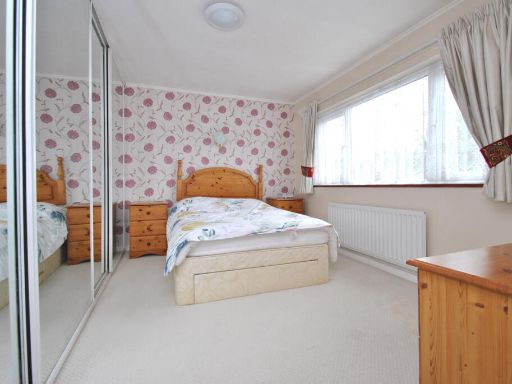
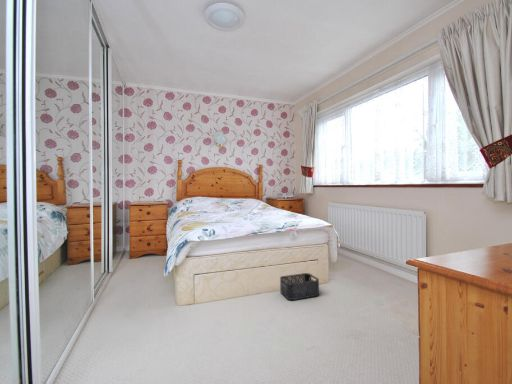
+ storage bin [279,272,320,301]
